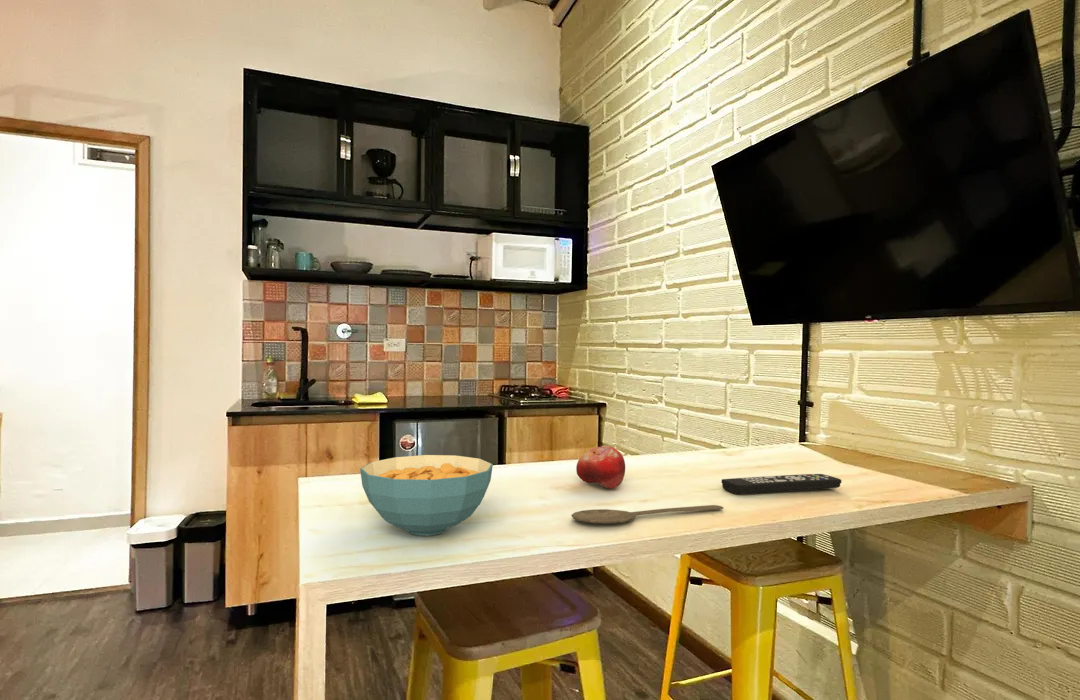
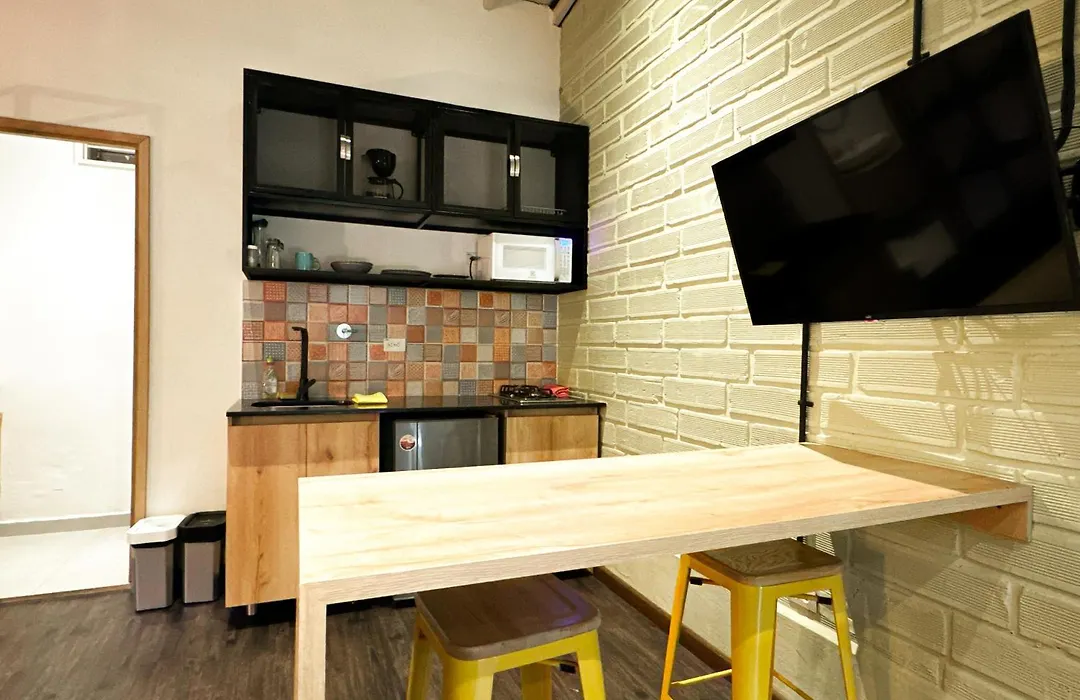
- wooden spoon [571,504,725,525]
- fruit [575,445,626,490]
- cereal bowl [359,454,494,537]
- remote control [721,473,842,495]
